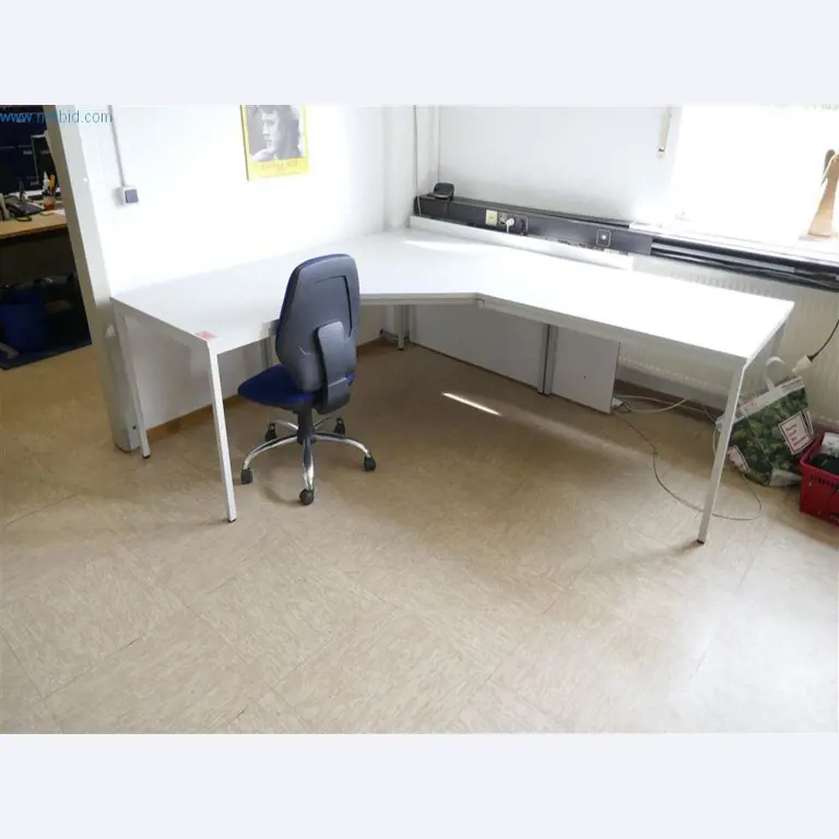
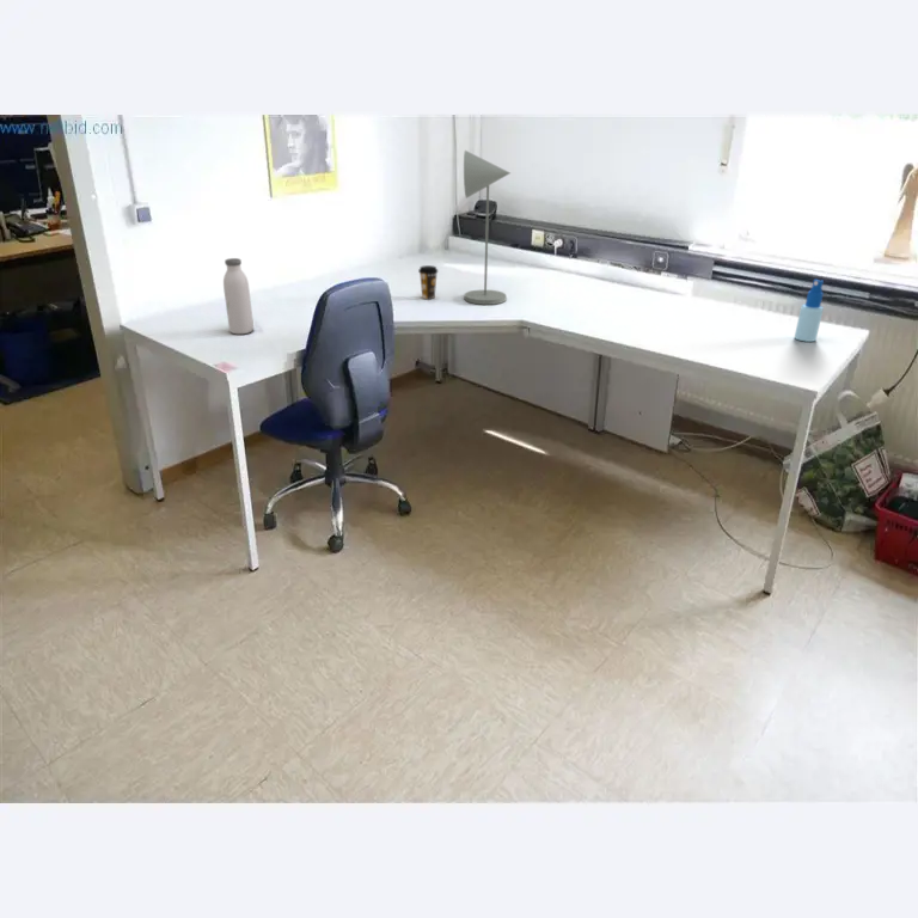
+ desk lamp [463,149,512,306]
+ water bottle [222,257,255,335]
+ coffee cup [417,264,439,300]
+ spray bottle [794,279,825,343]
